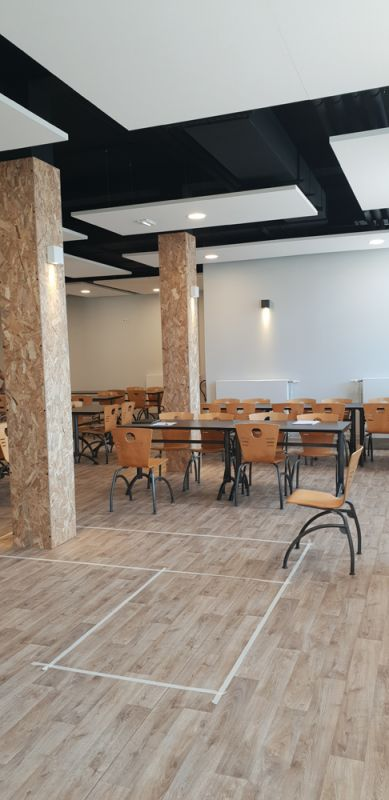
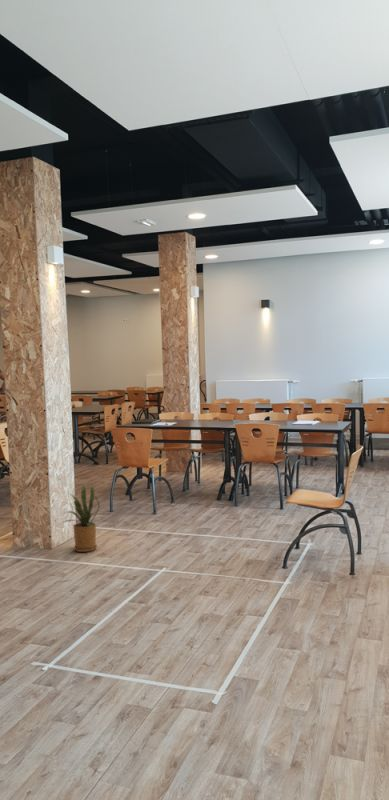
+ house plant [61,482,100,553]
